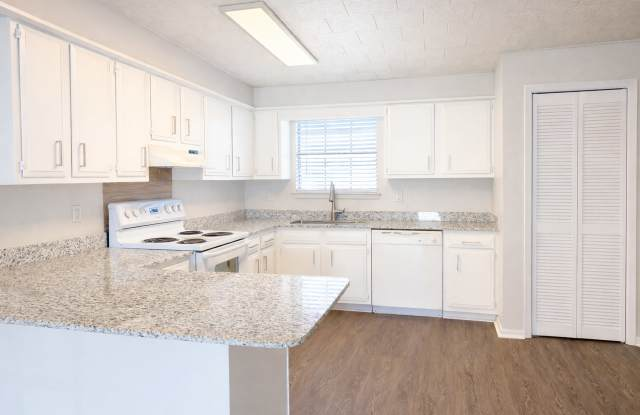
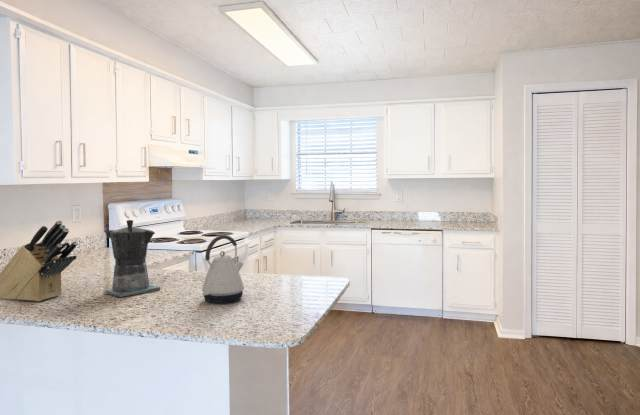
+ kettle [201,234,245,304]
+ coffee maker [104,219,161,298]
+ knife block [0,220,78,302]
